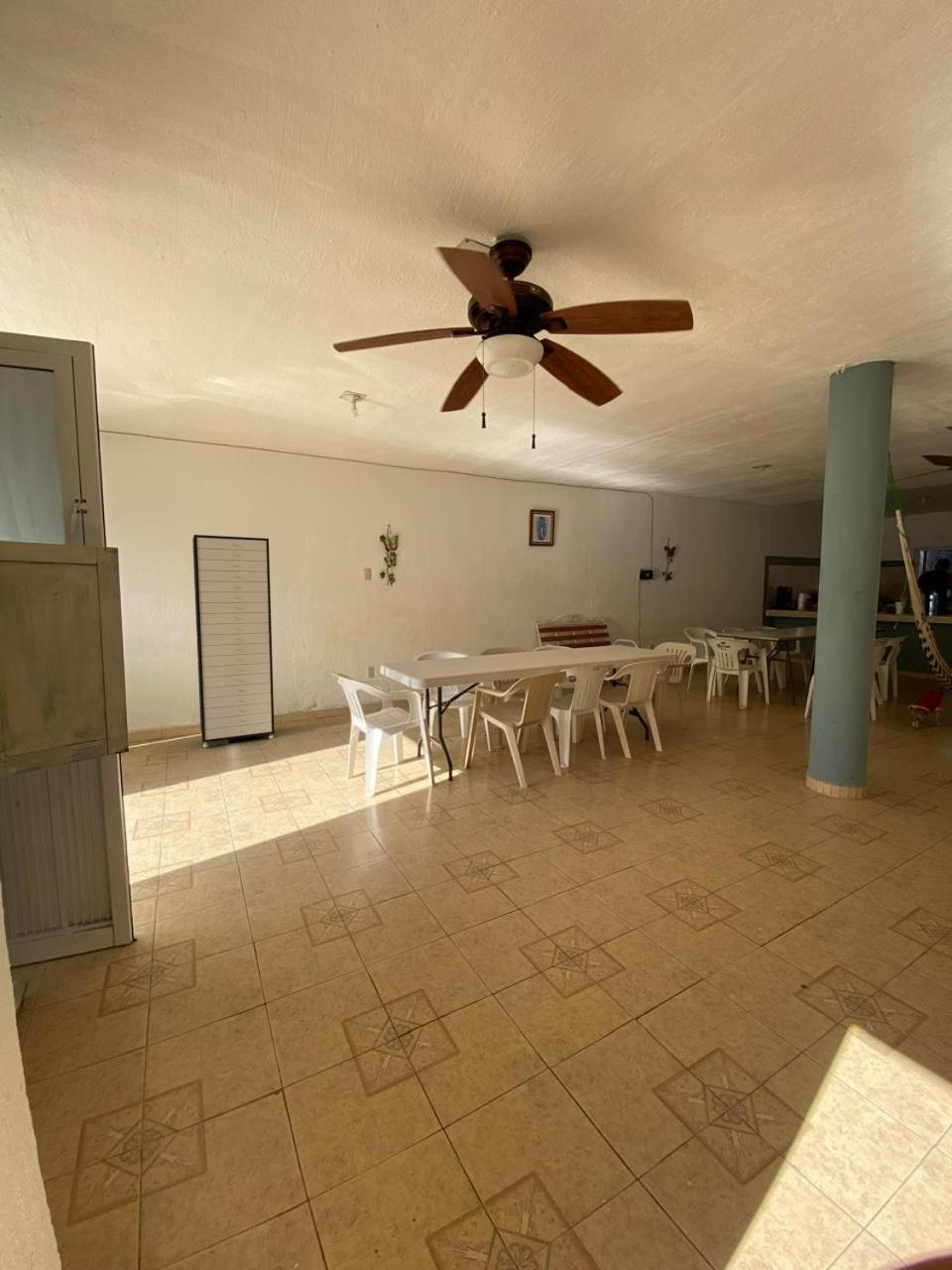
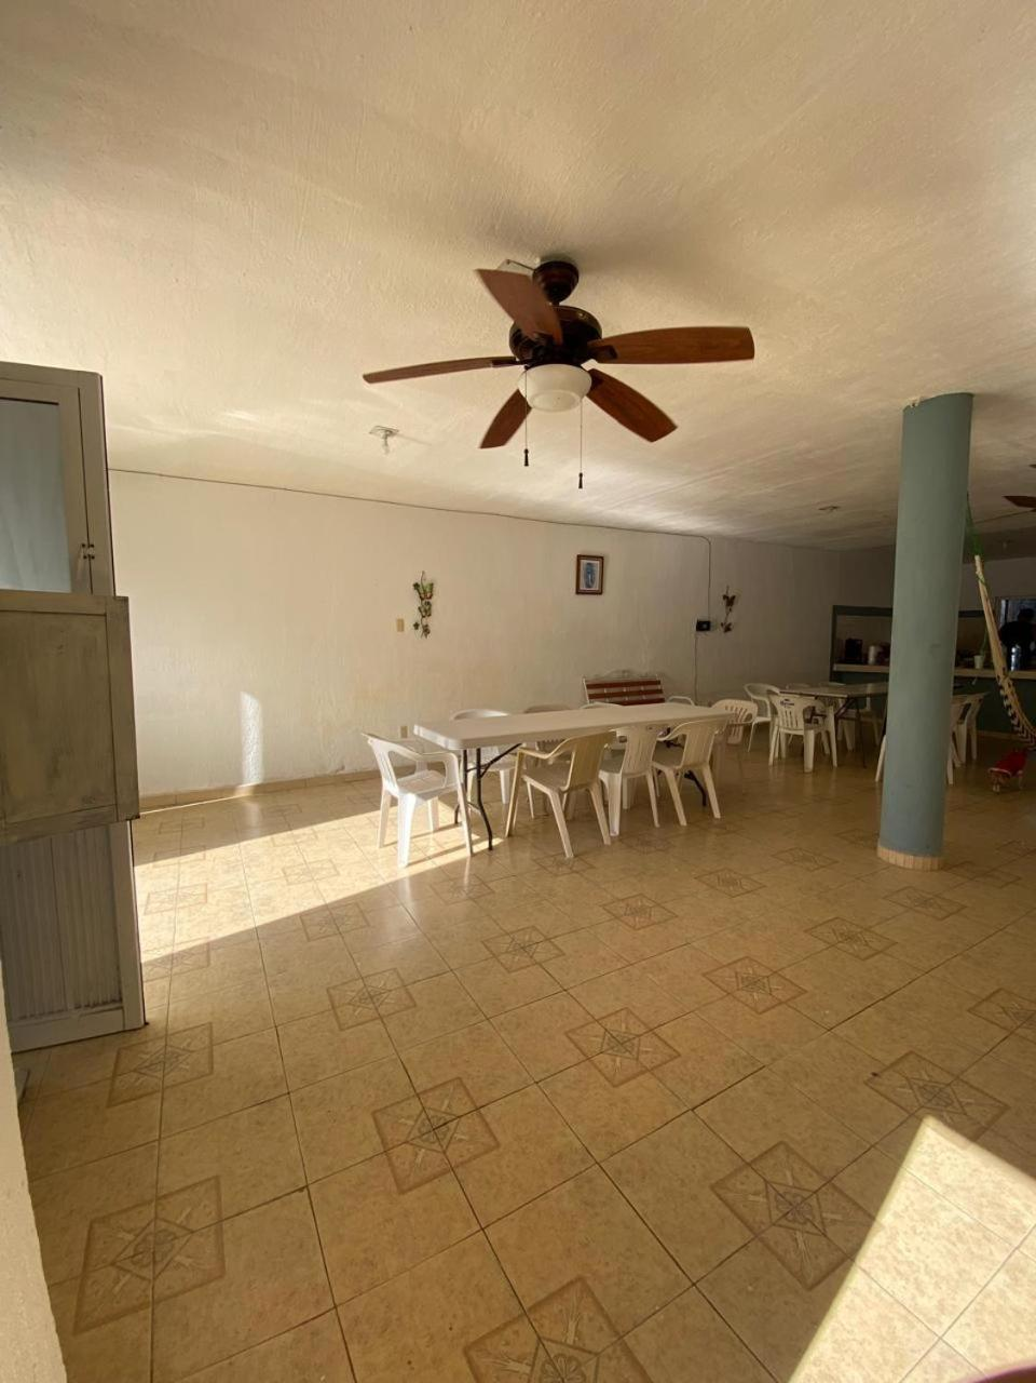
- storage cabinet [191,534,276,749]
